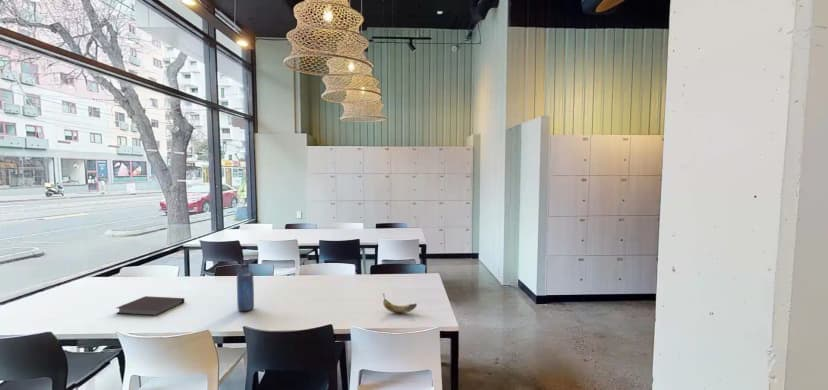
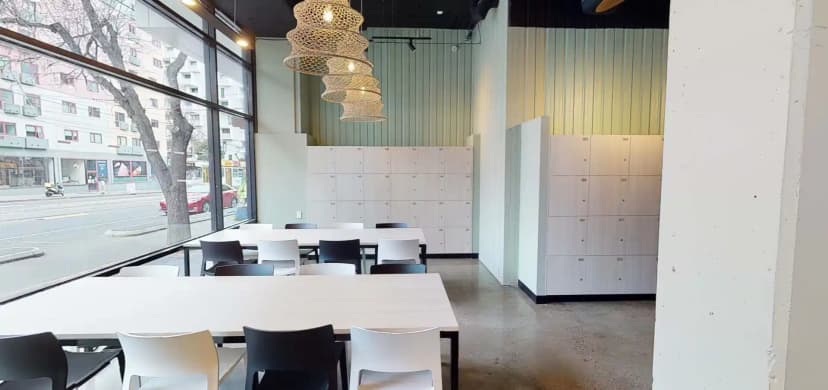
- notebook [116,295,185,317]
- banana [382,293,418,314]
- water bottle [235,259,255,312]
